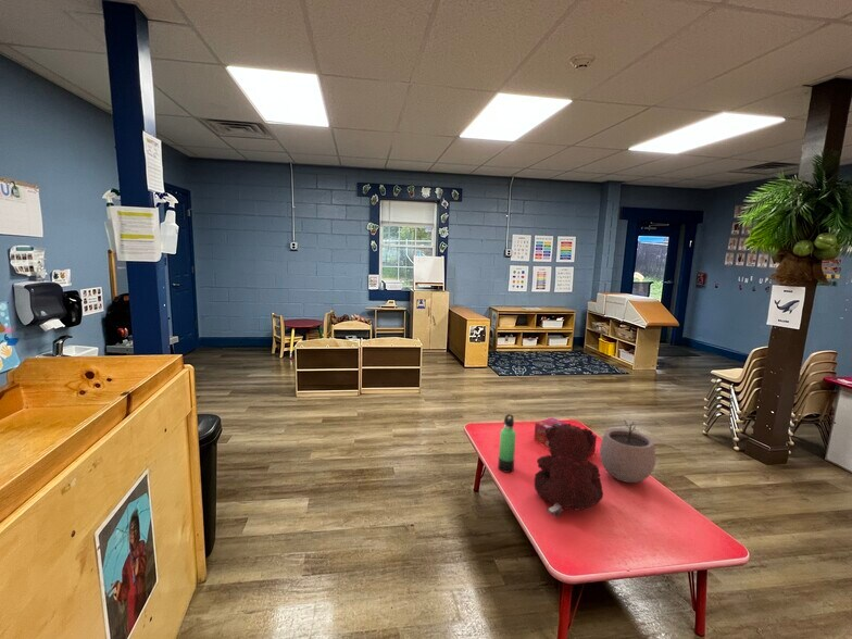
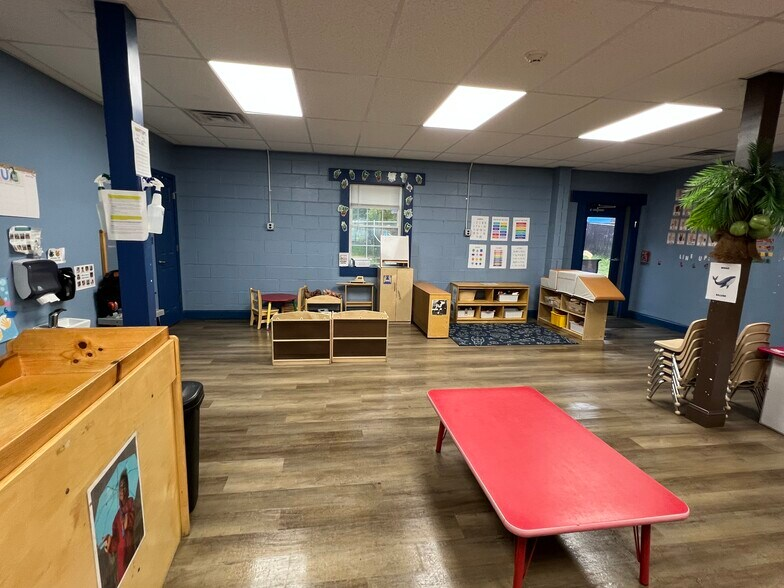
- thermos bottle [497,413,517,474]
- teddy bear [532,423,604,518]
- plant pot [599,418,656,484]
- tissue box [532,416,598,456]
